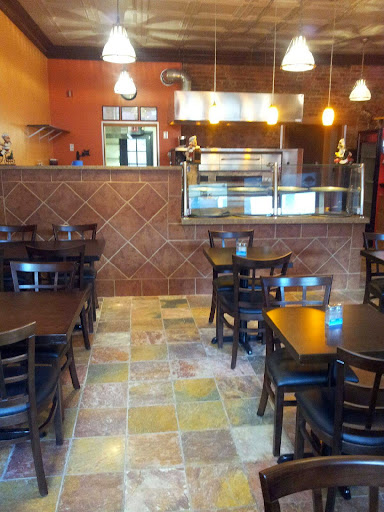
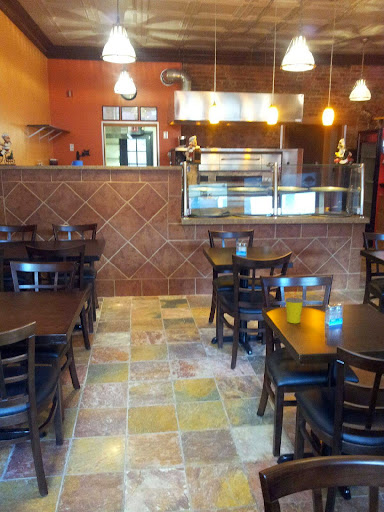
+ straw [284,289,304,324]
